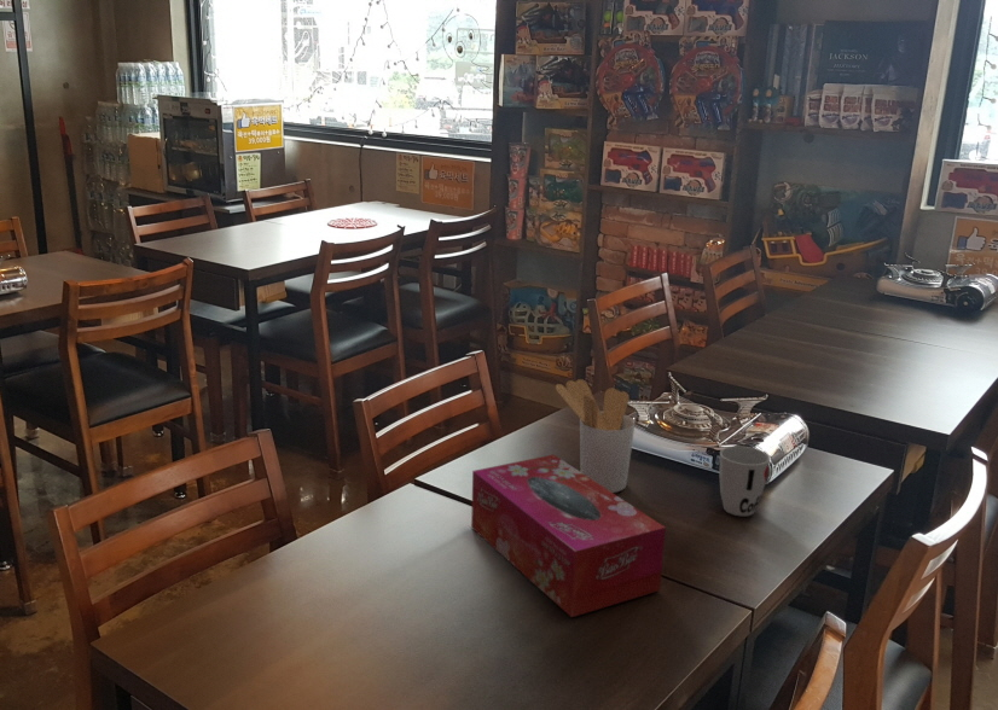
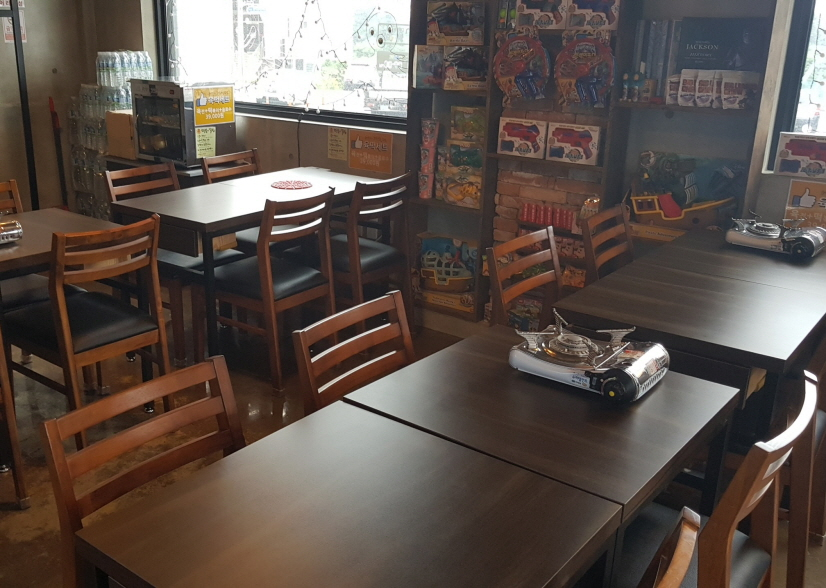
- utensil holder [555,378,636,494]
- cup [718,446,771,517]
- tissue box [470,454,667,618]
